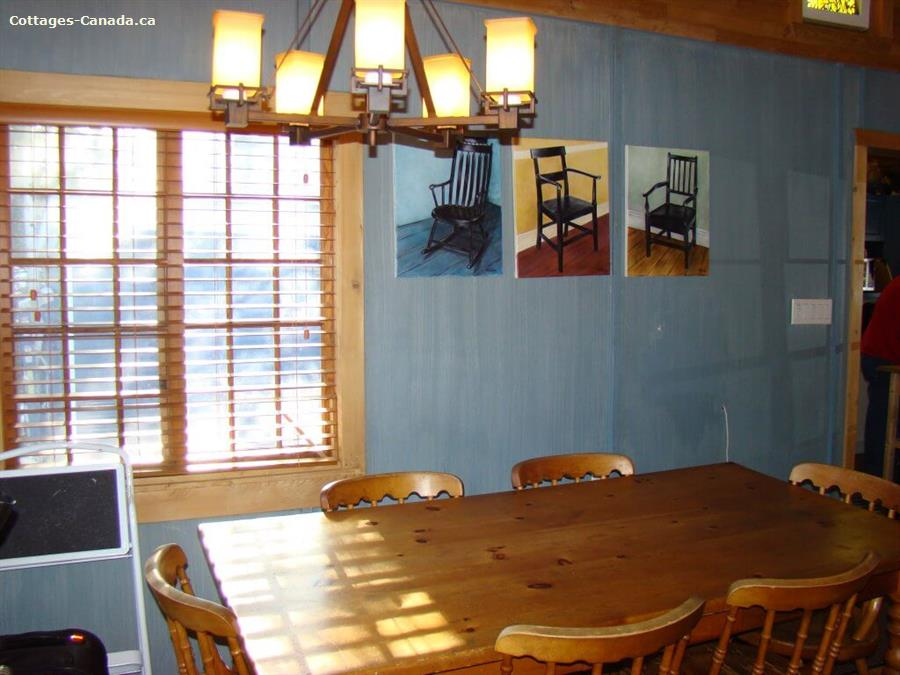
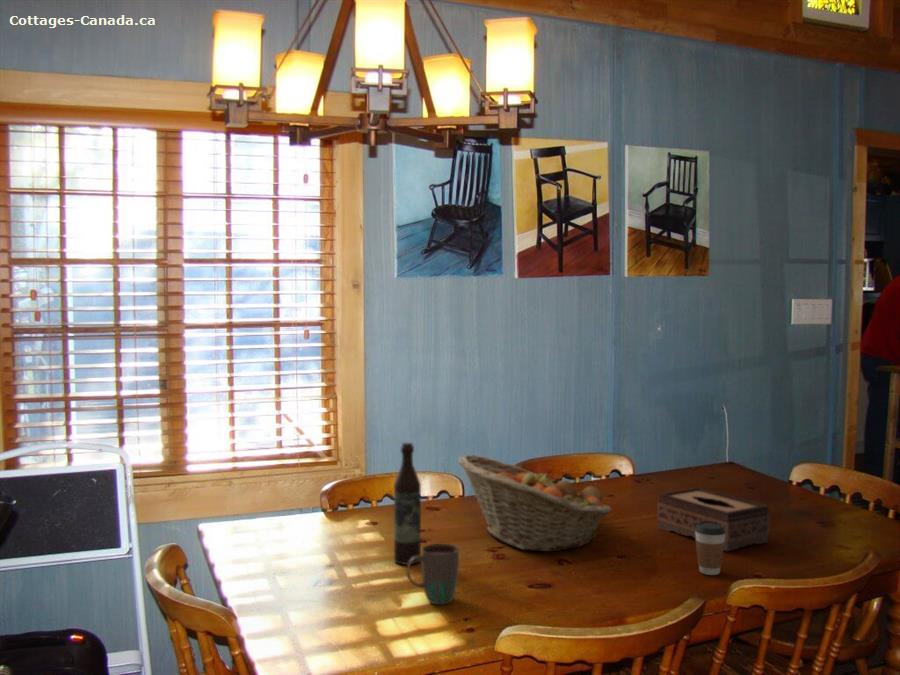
+ mug [406,543,460,606]
+ coffee cup [694,521,726,576]
+ fruit basket [458,454,612,553]
+ wine bottle [393,442,422,566]
+ tissue box [656,487,771,552]
